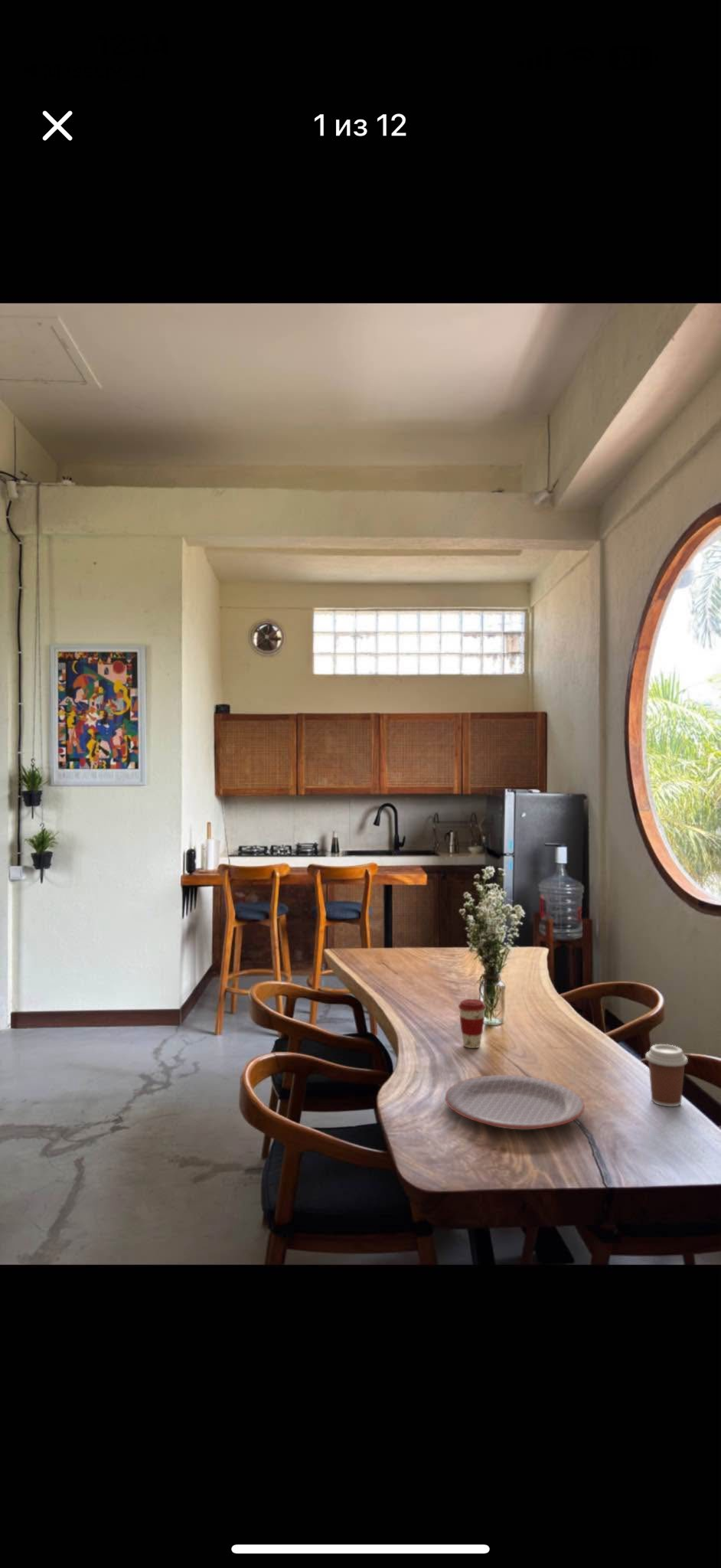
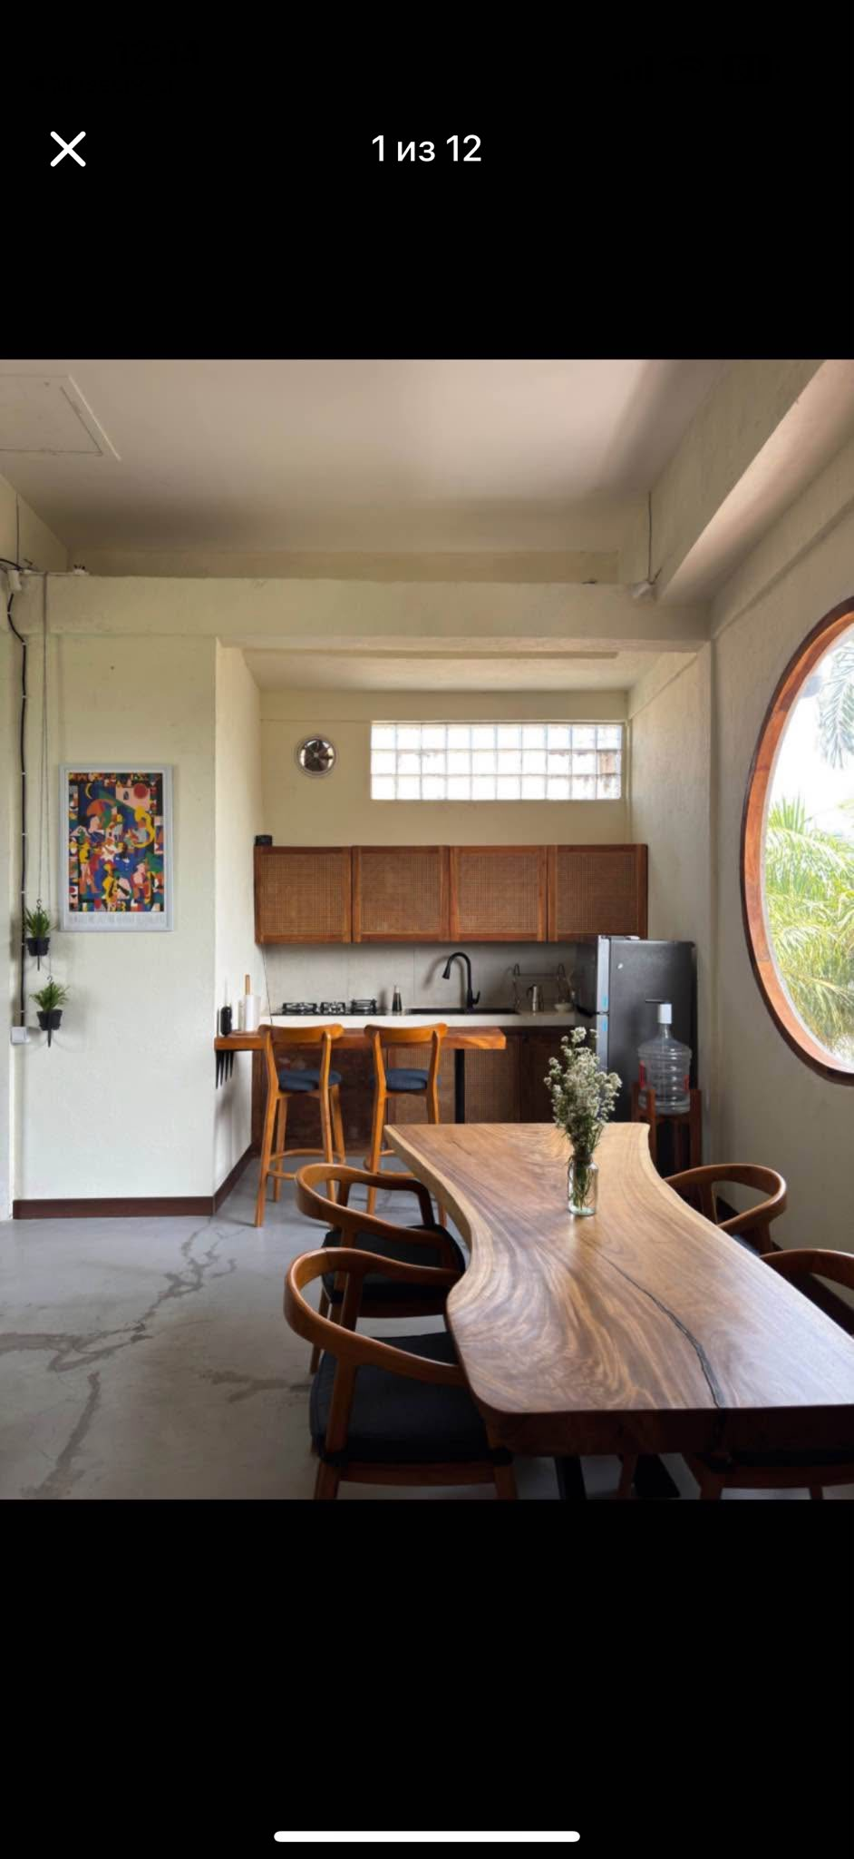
- coffee cup [458,998,487,1049]
- plate [445,1074,586,1130]
- coffee cup [644,1044,689,1108]
